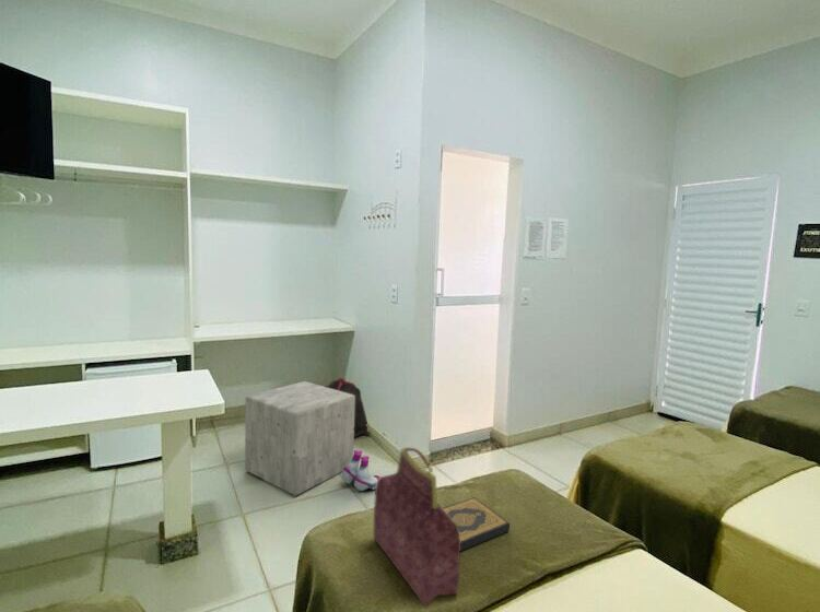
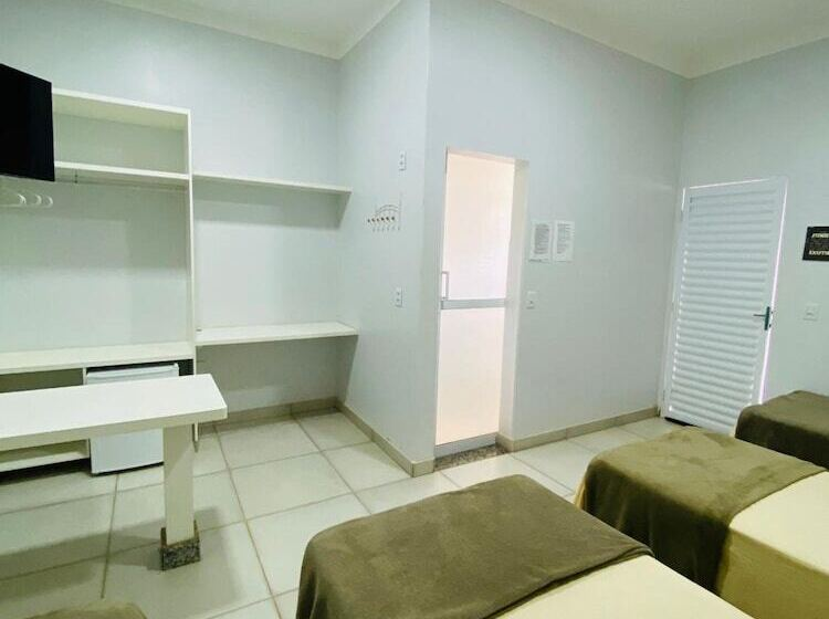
- boots [341,449,382,492]
- hardback book [442,496,511,552]
- stool [244,380,355,496]
- handbag [373,445,461,609]
- backpack [324,377,371,438]
